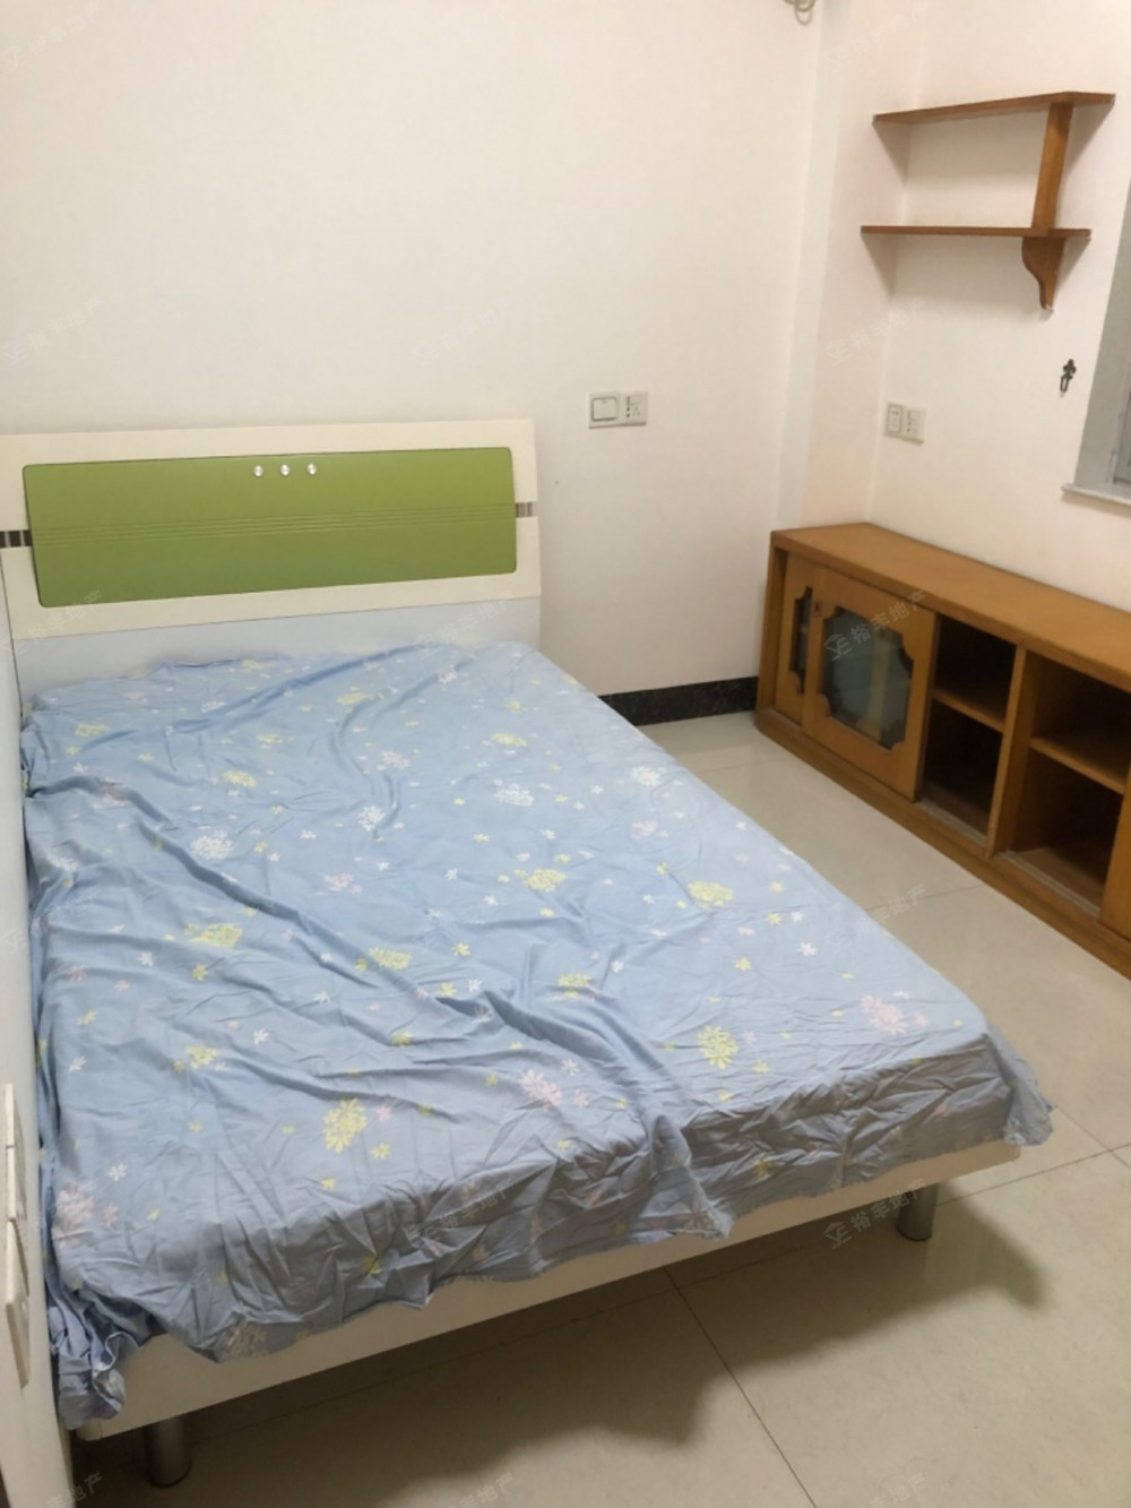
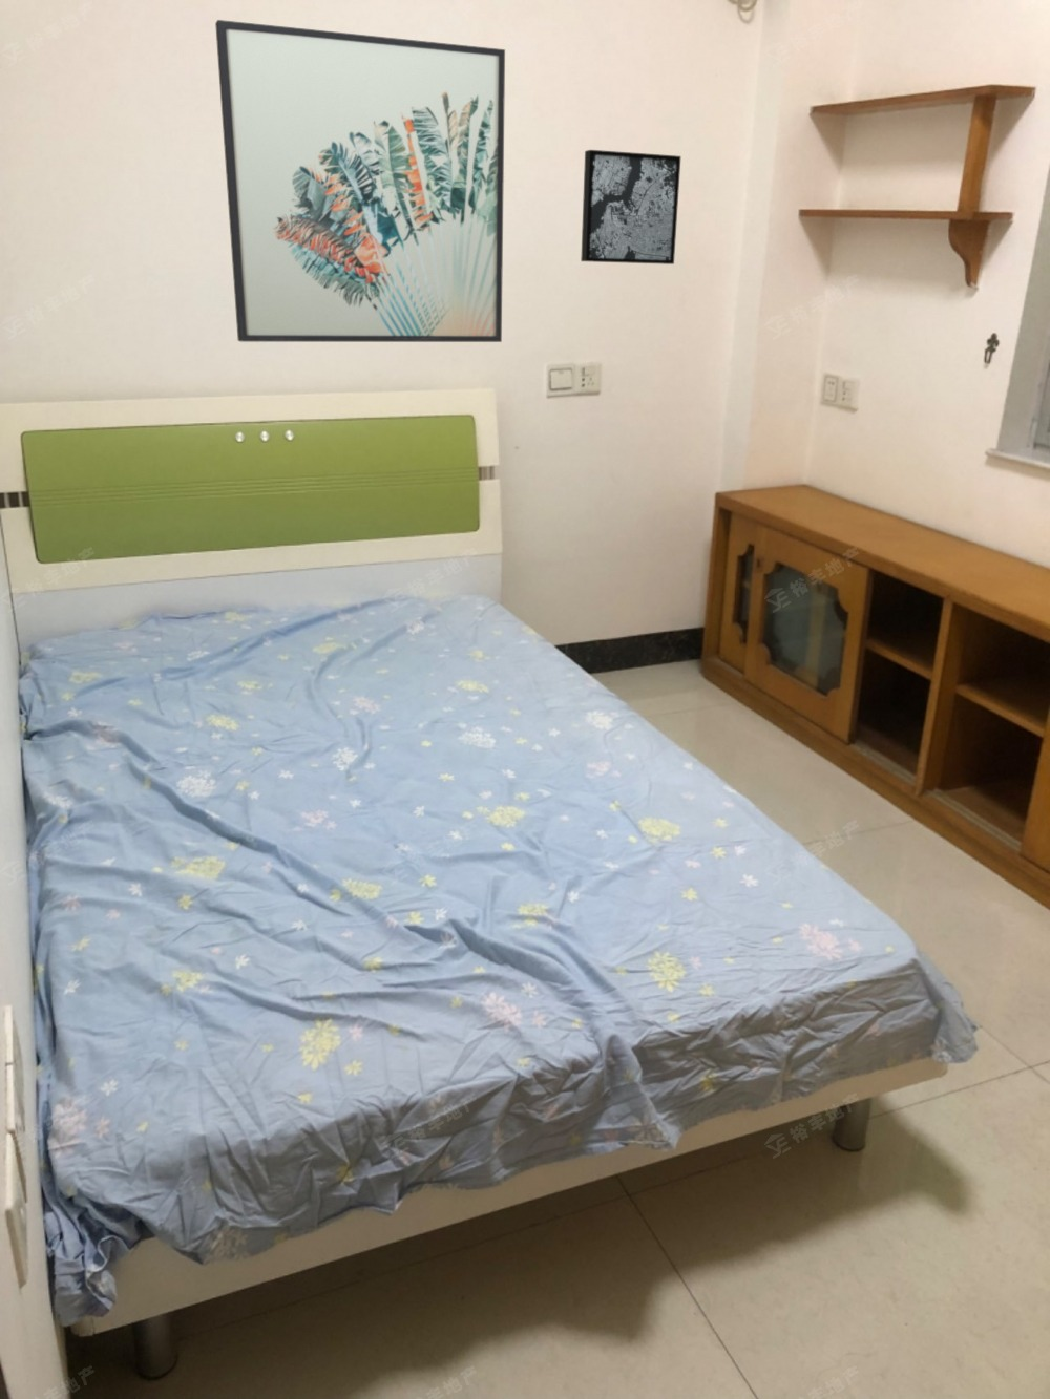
+ wall art [580,149,683,266]
+ wall art [214,19,506,343]
